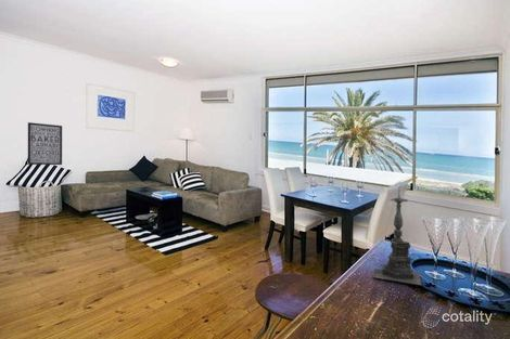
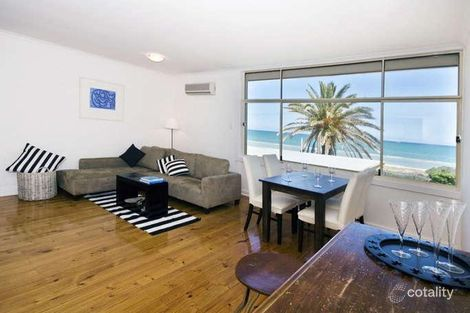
- wall art [27,121,63,166]
- candle holder [372,187,422,286]
